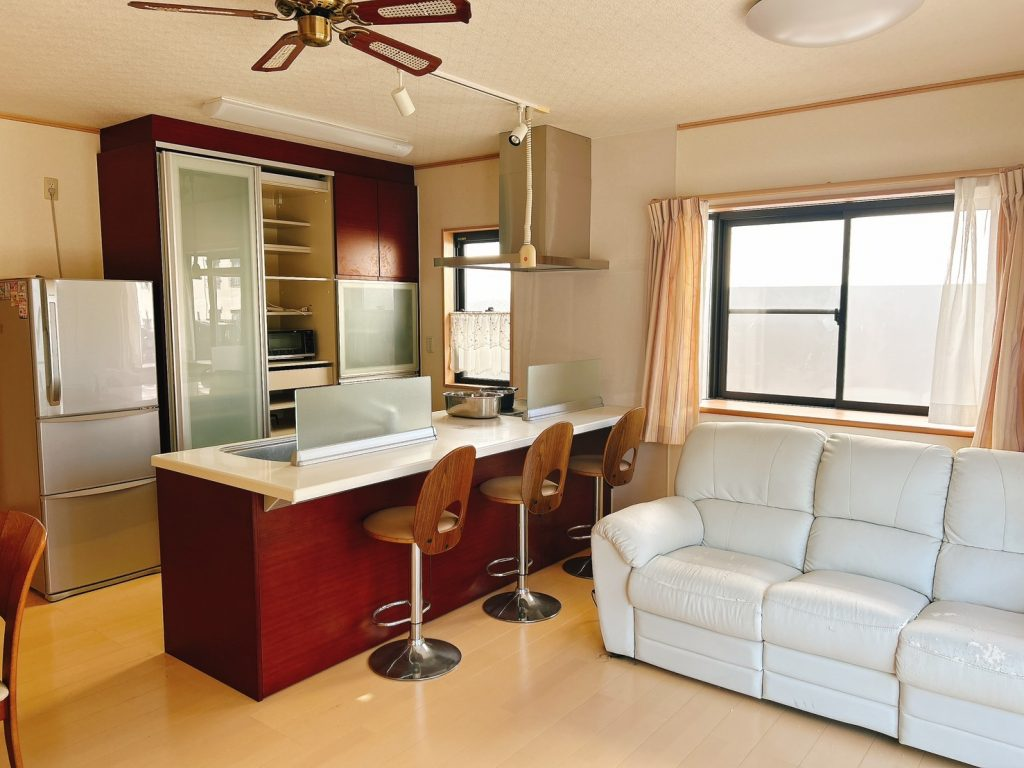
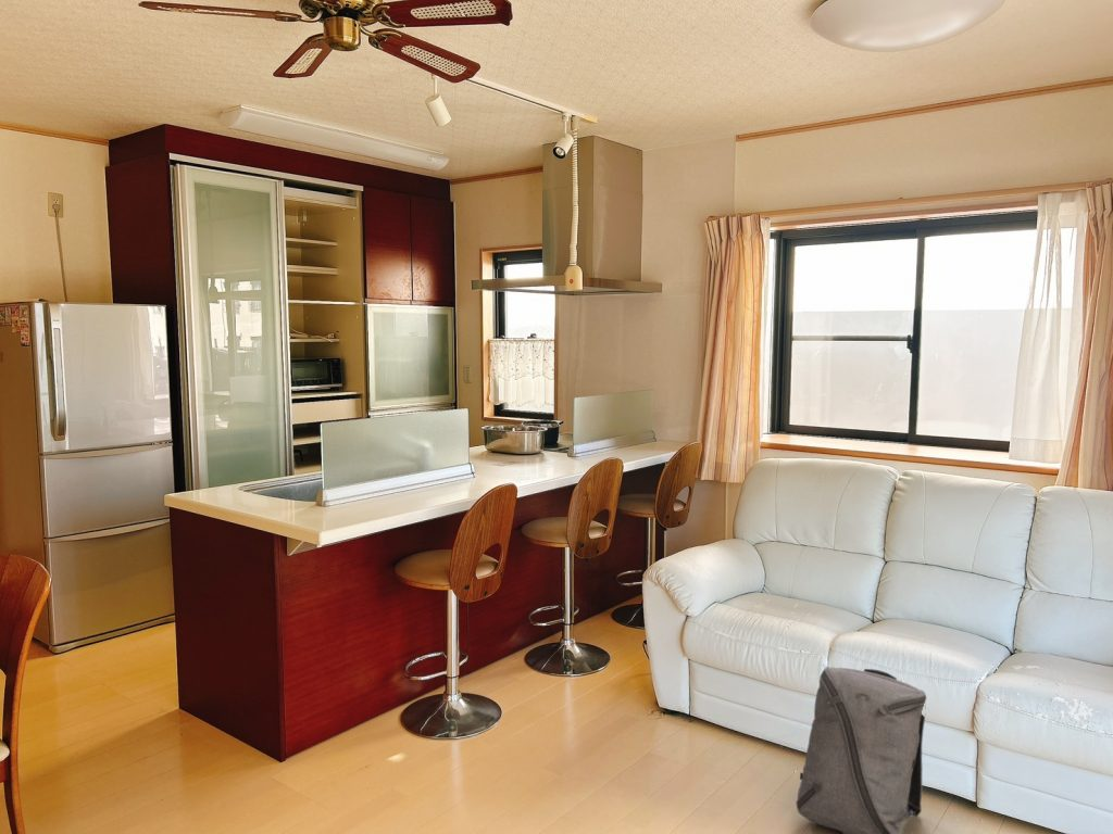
+ backpack [796,666,927,834]
